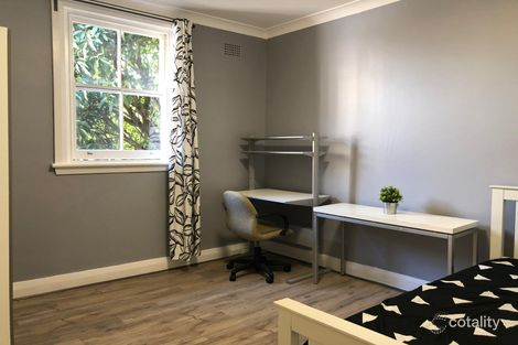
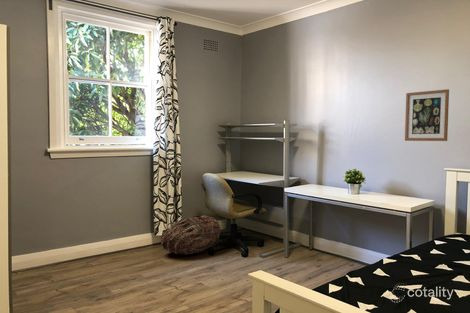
+ basket [160,214,222,256]
+ wall art [404,88,450,142]
